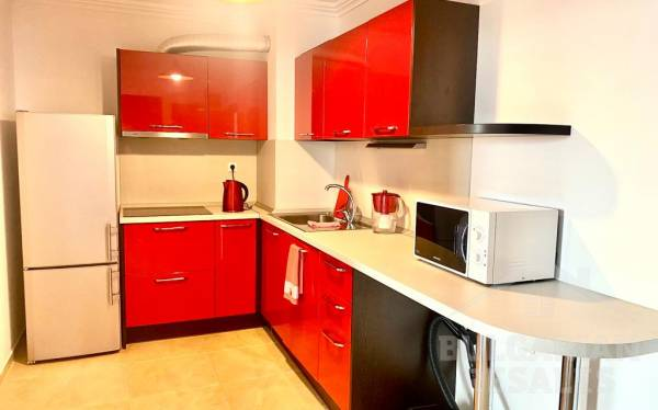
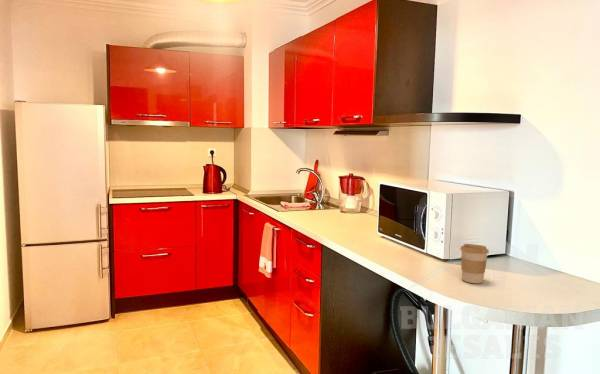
+ coffee cup [459,243,490,284]
